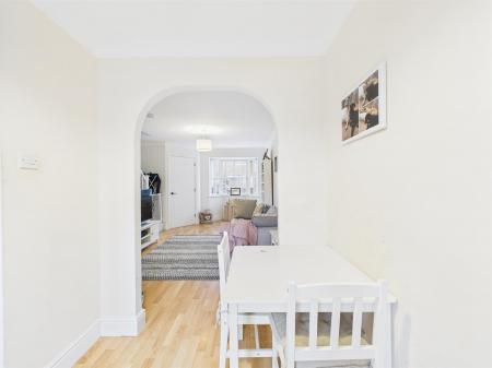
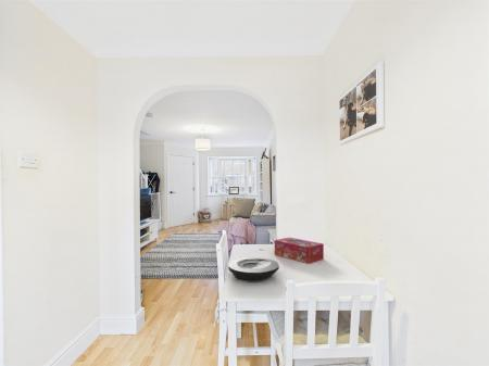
+ plate [227,256,280,282]
+ tissue box [274,237,325,265]
